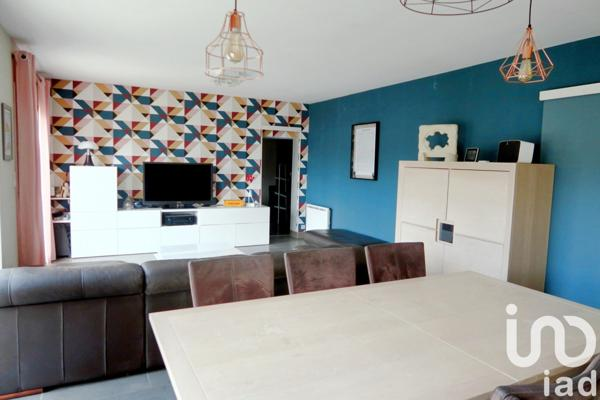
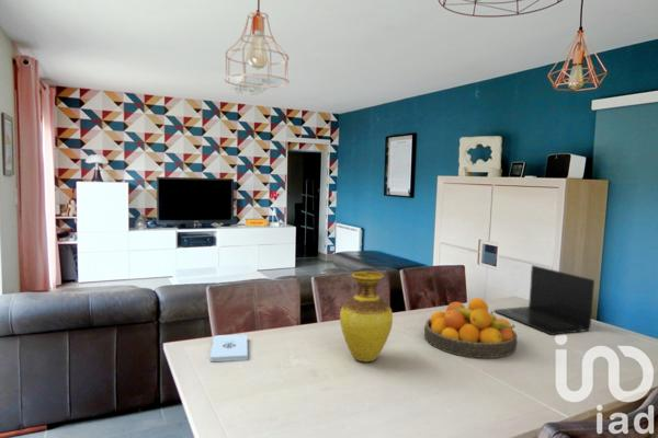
+ laptop [494,264,595,336]
+ vase [339,270,394,362]
+ fruit bowl [423,297,519,359]
+ notepad [209,333,249,362]
